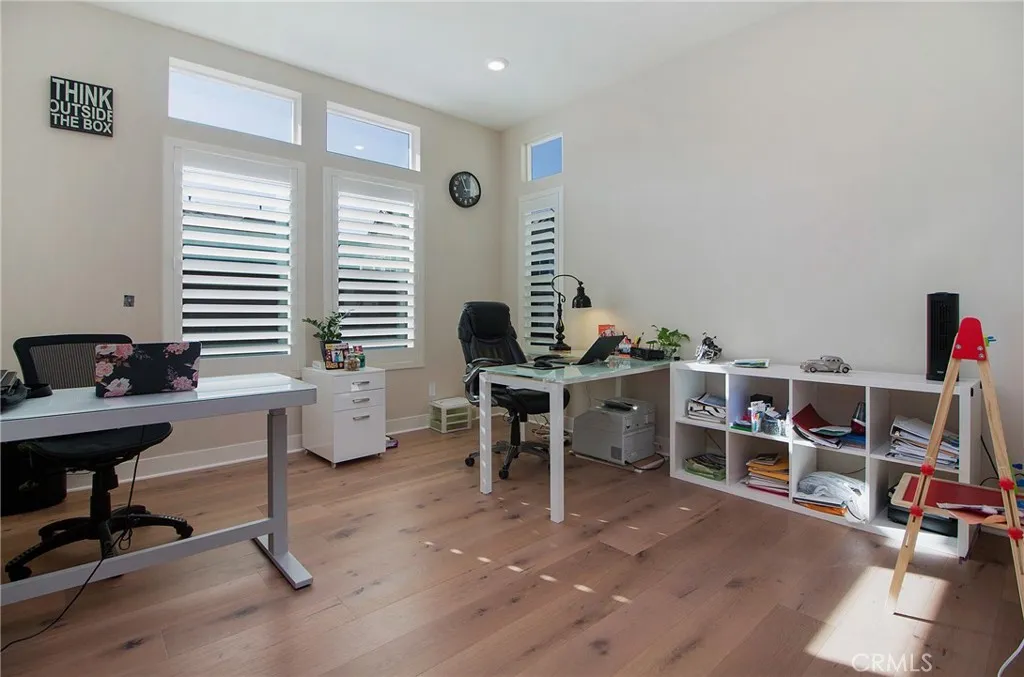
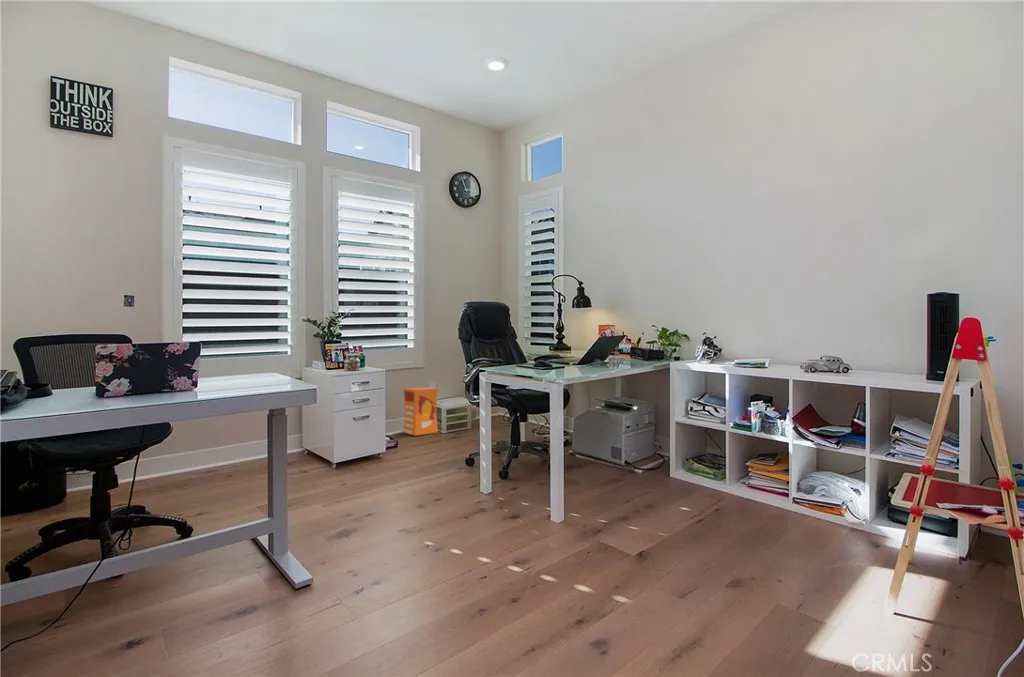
+ carton [402,386,439,437]
